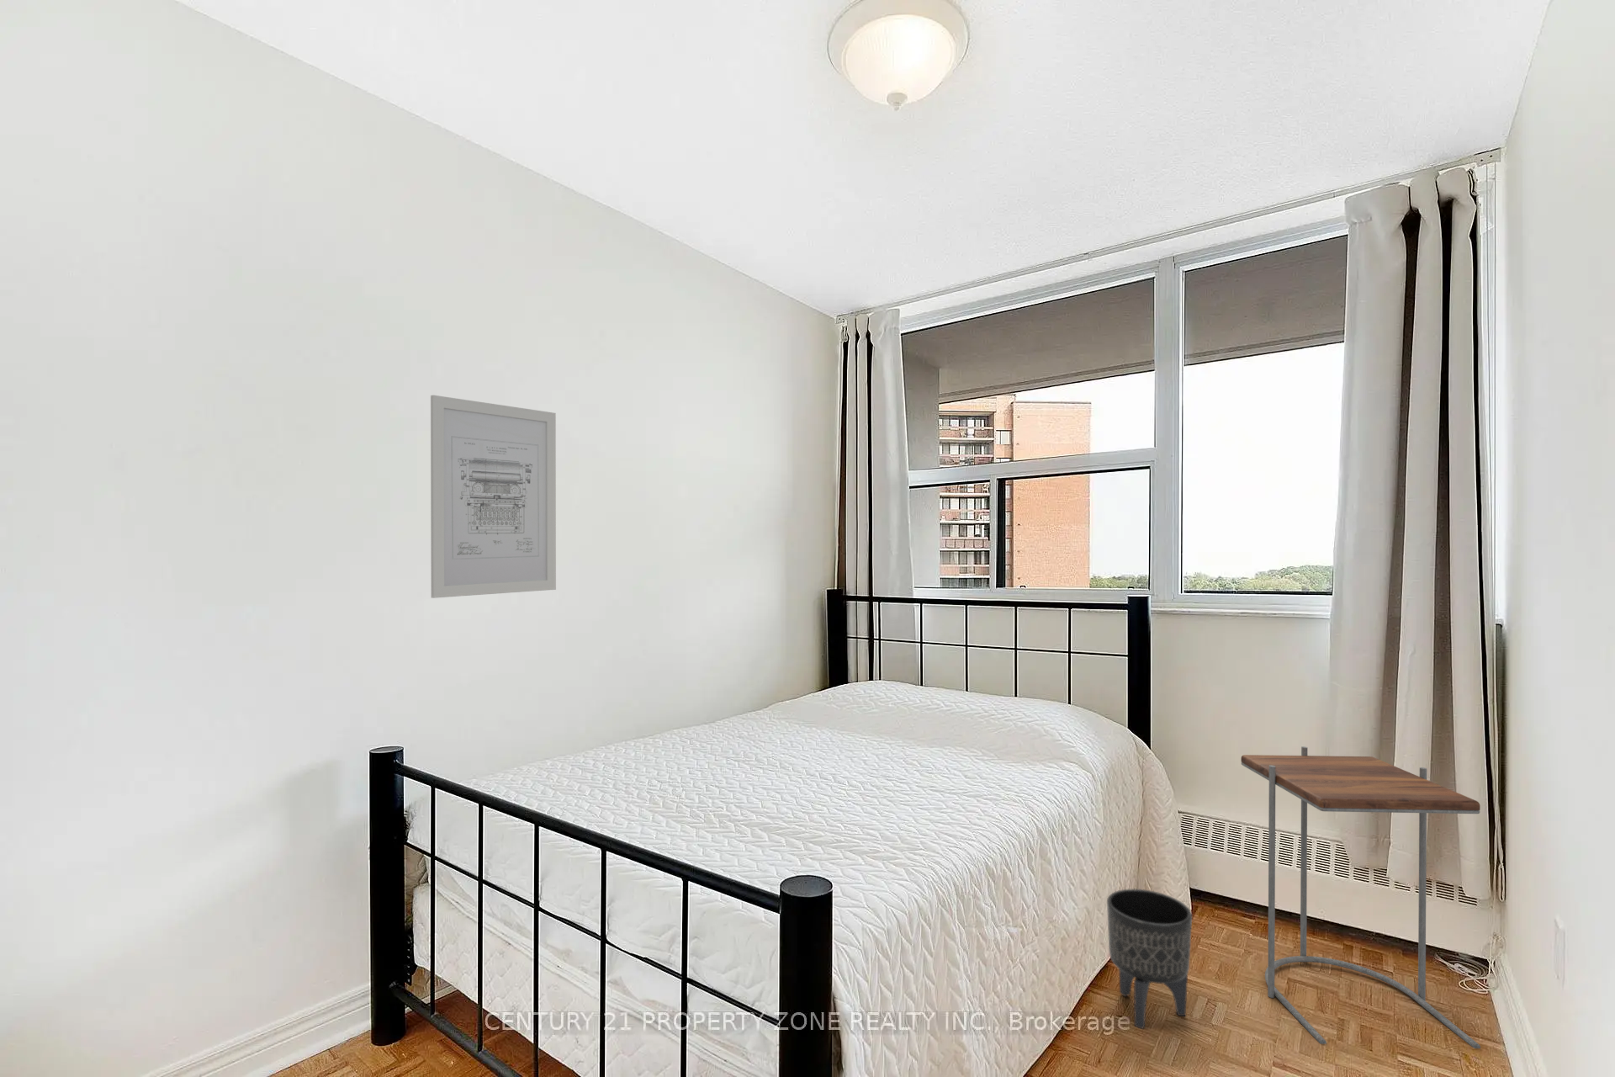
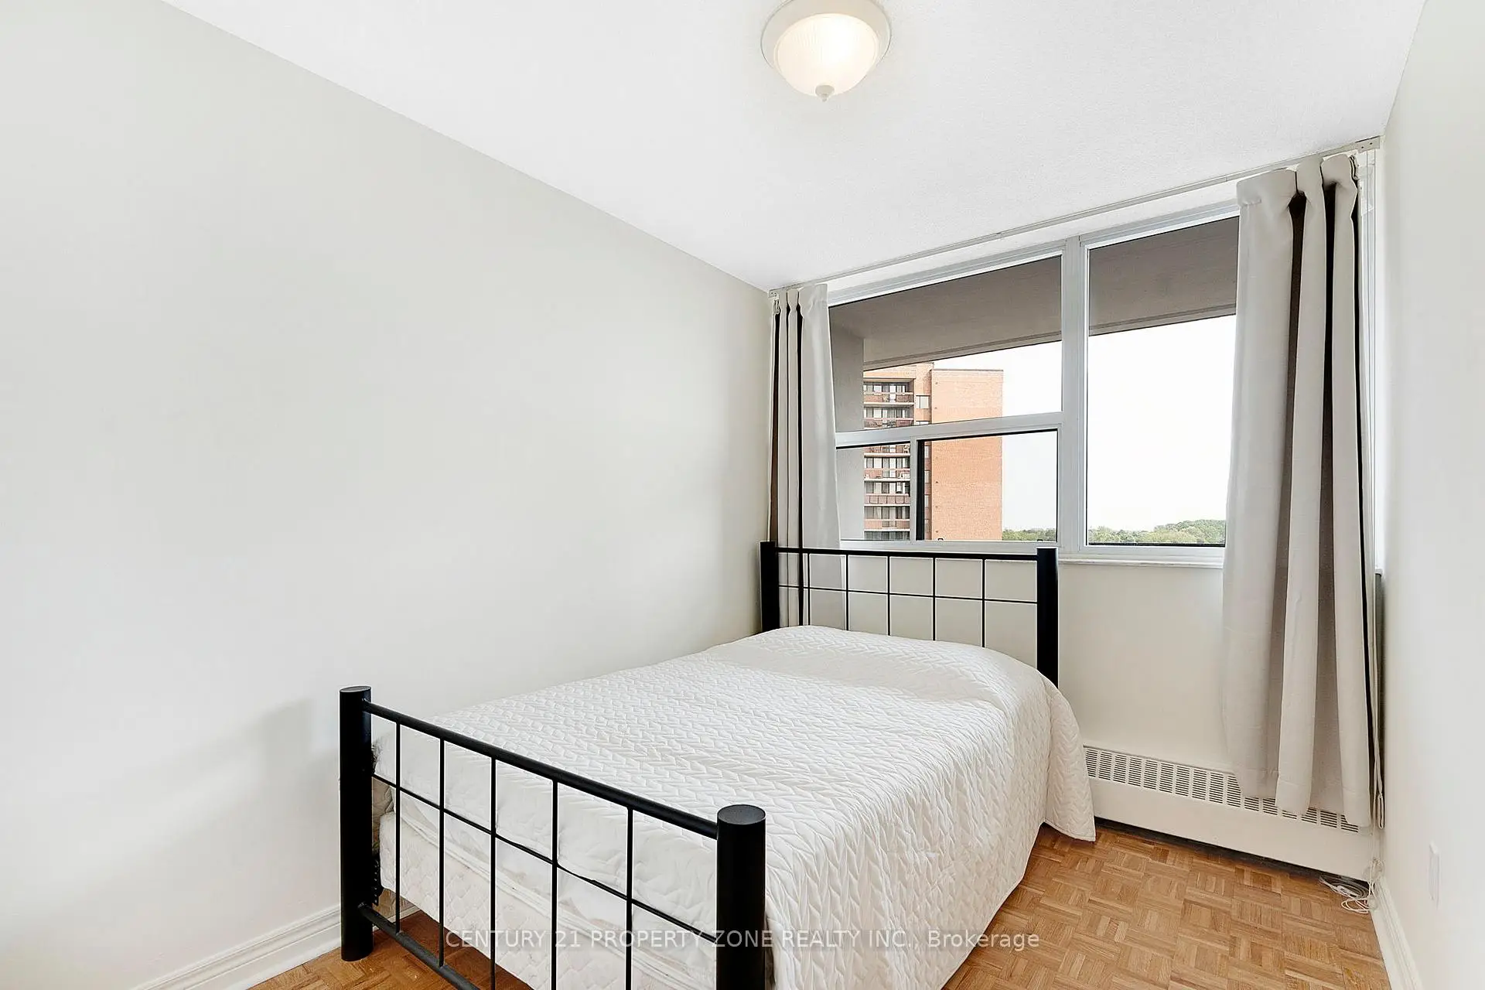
- side table [1241,745,1482,1049]
- wall art [430,394,556,599]
- planter [1107,888,1193,1030]
